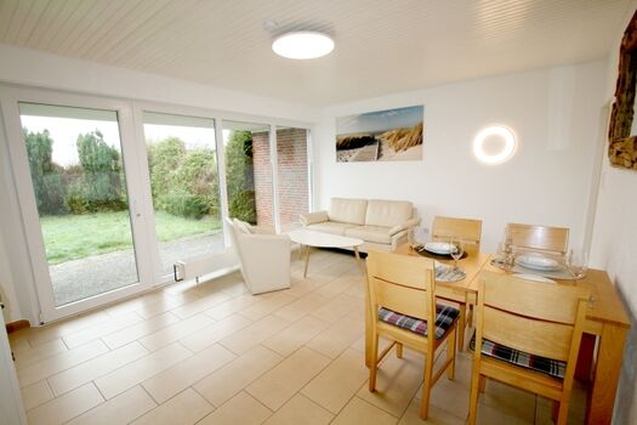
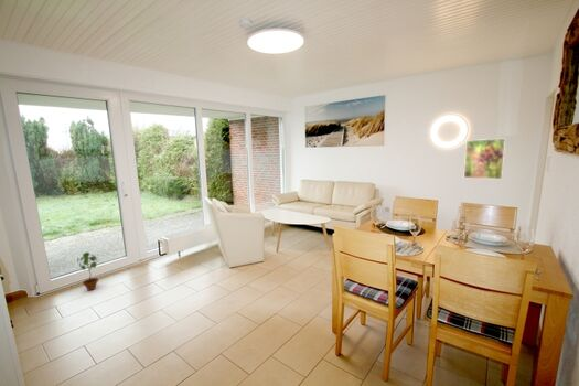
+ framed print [463,138,506,180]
+ potted plant [76,251,99,291]
